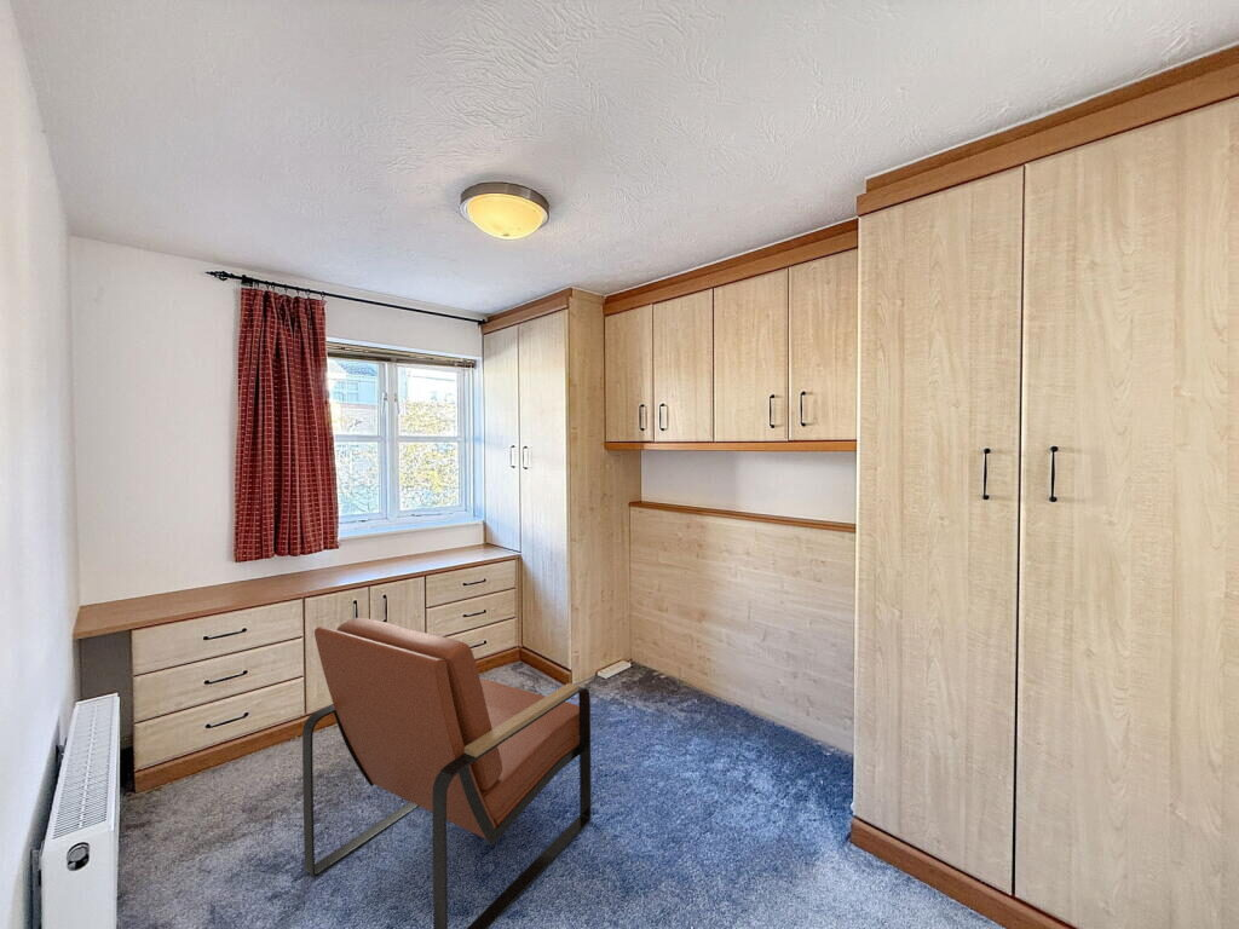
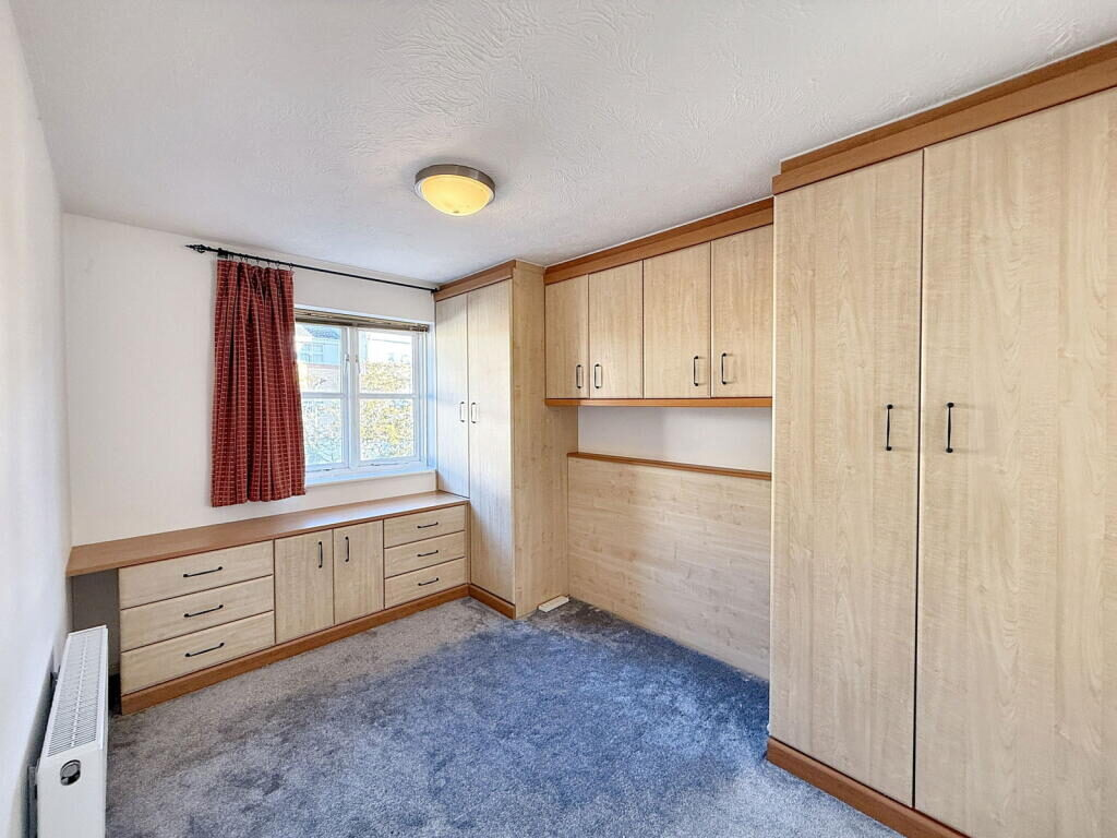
- armchair [301,617,593,929]
